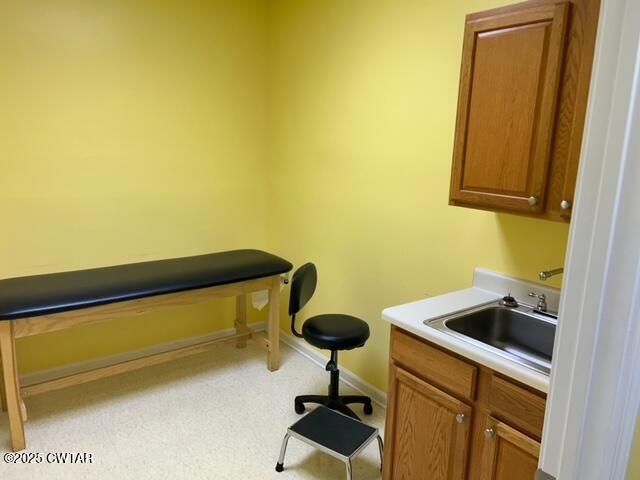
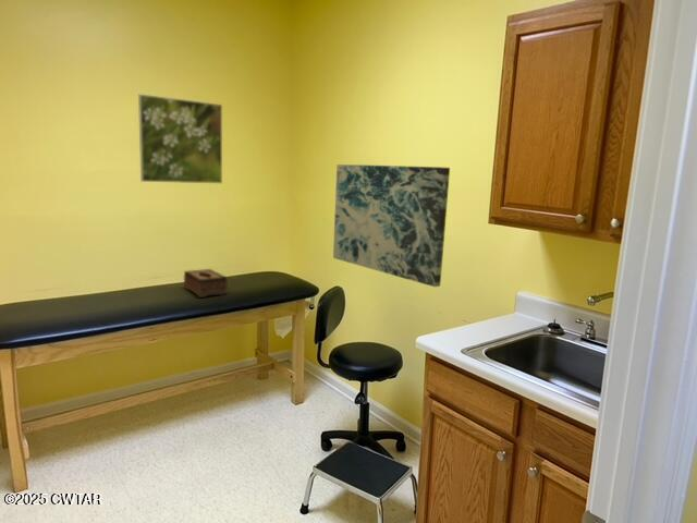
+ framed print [137,93,223,184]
+ tissue box [183,268,229,299]
+ wall art [332,163,451,288]
